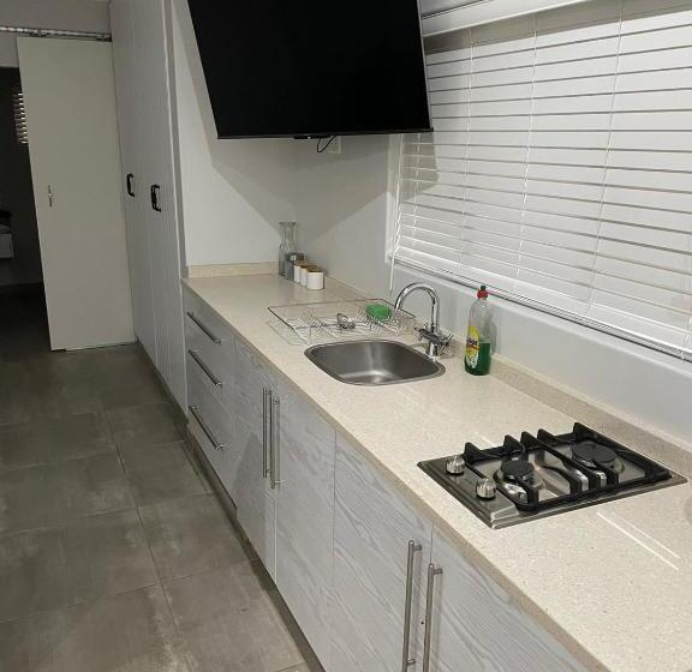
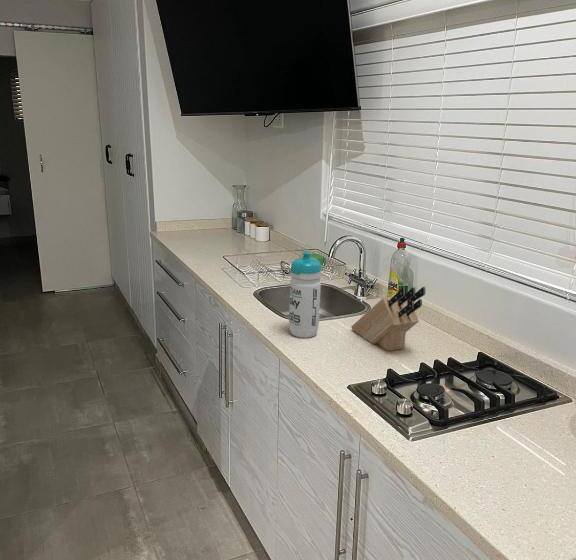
+ water bottle [288,250,322,339]
+ knife block [350,286,426,352]
